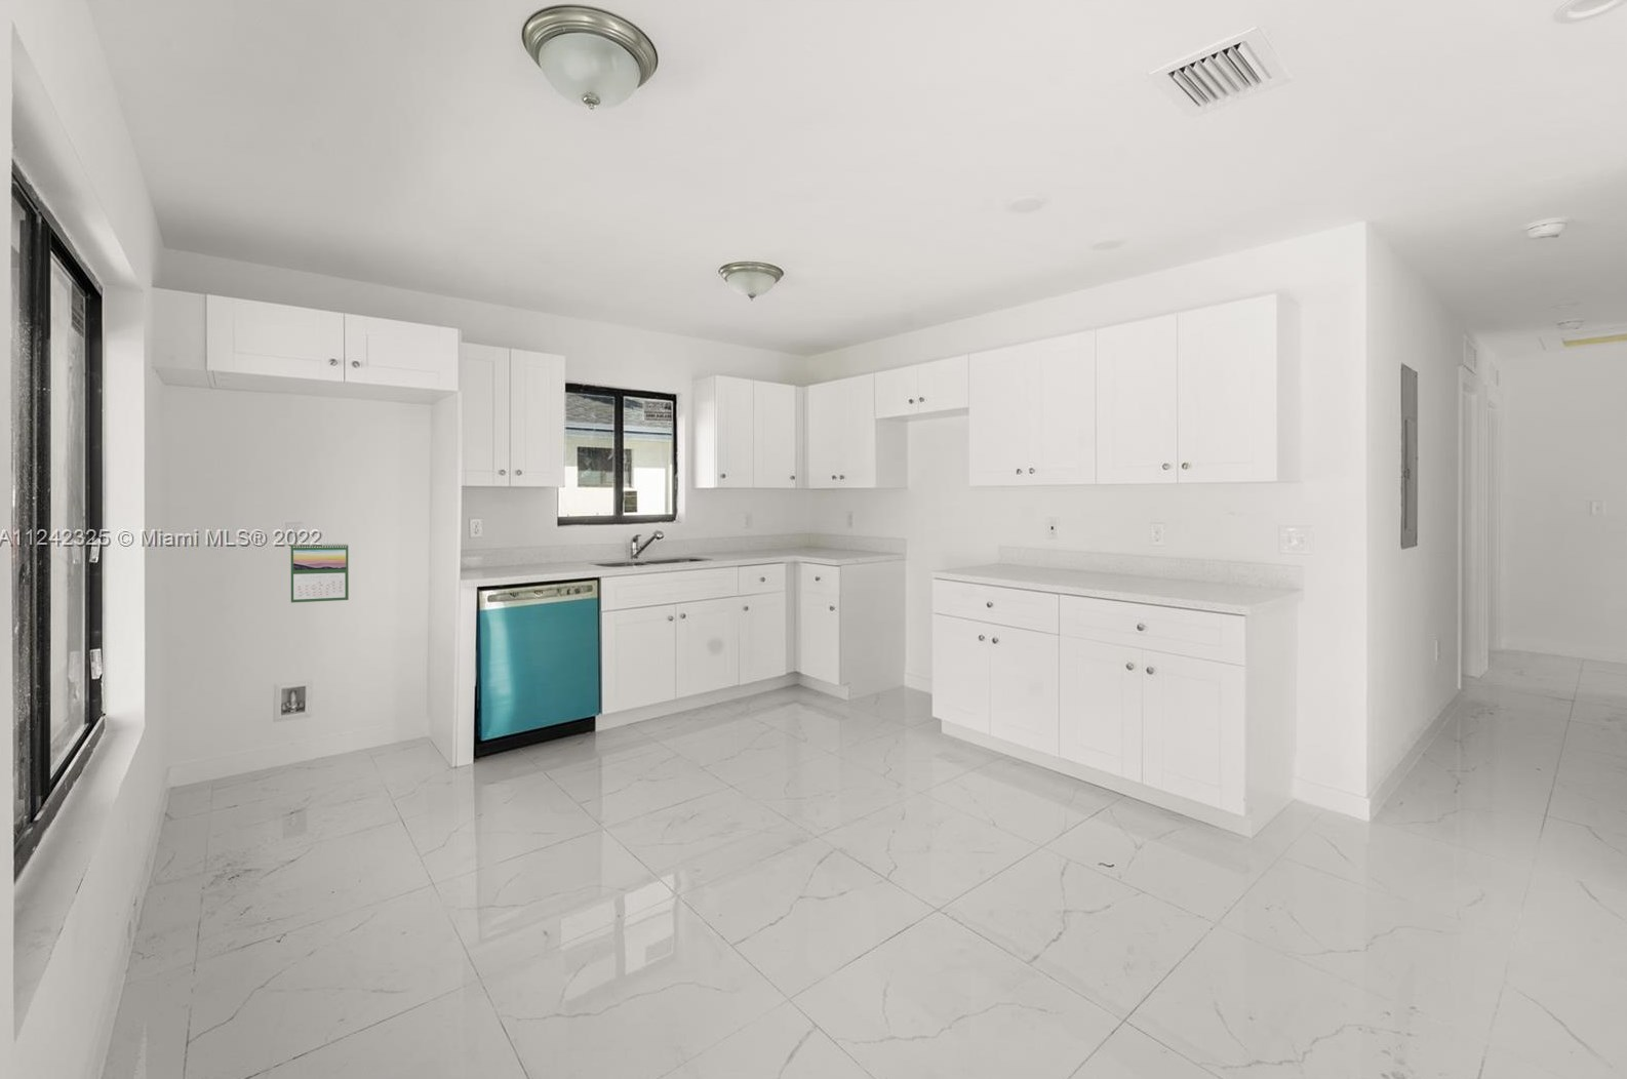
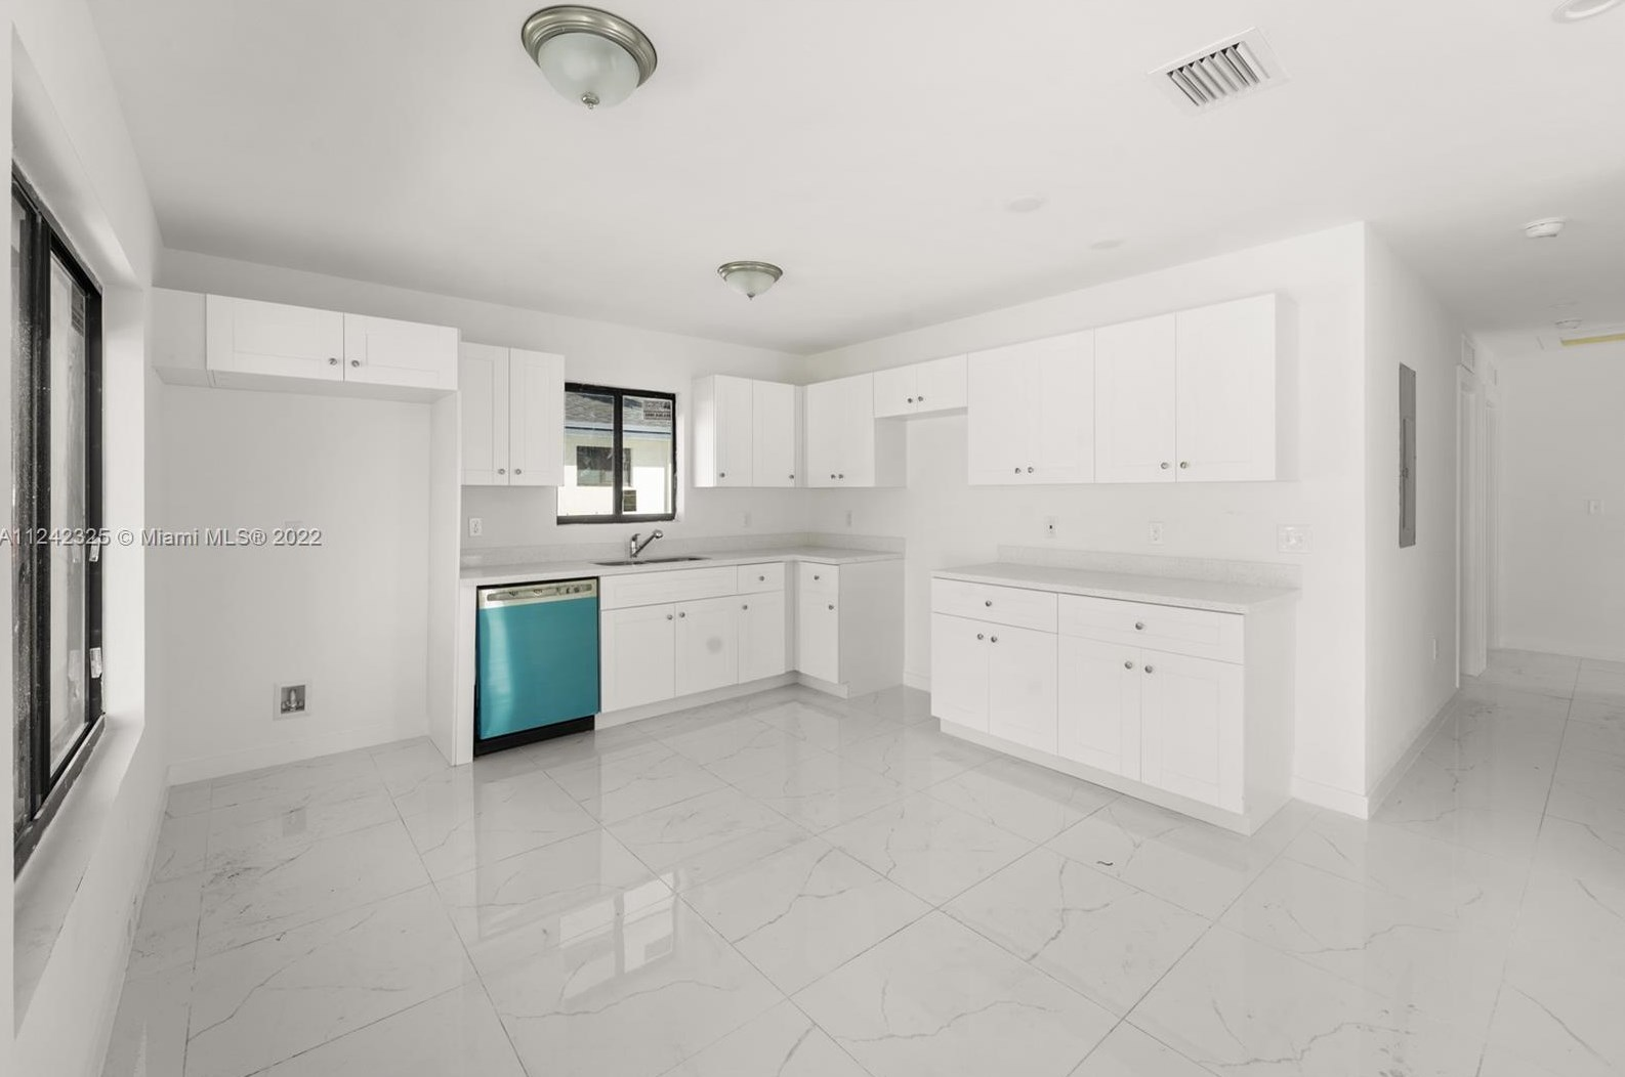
- calendar [289,542,349,603]
